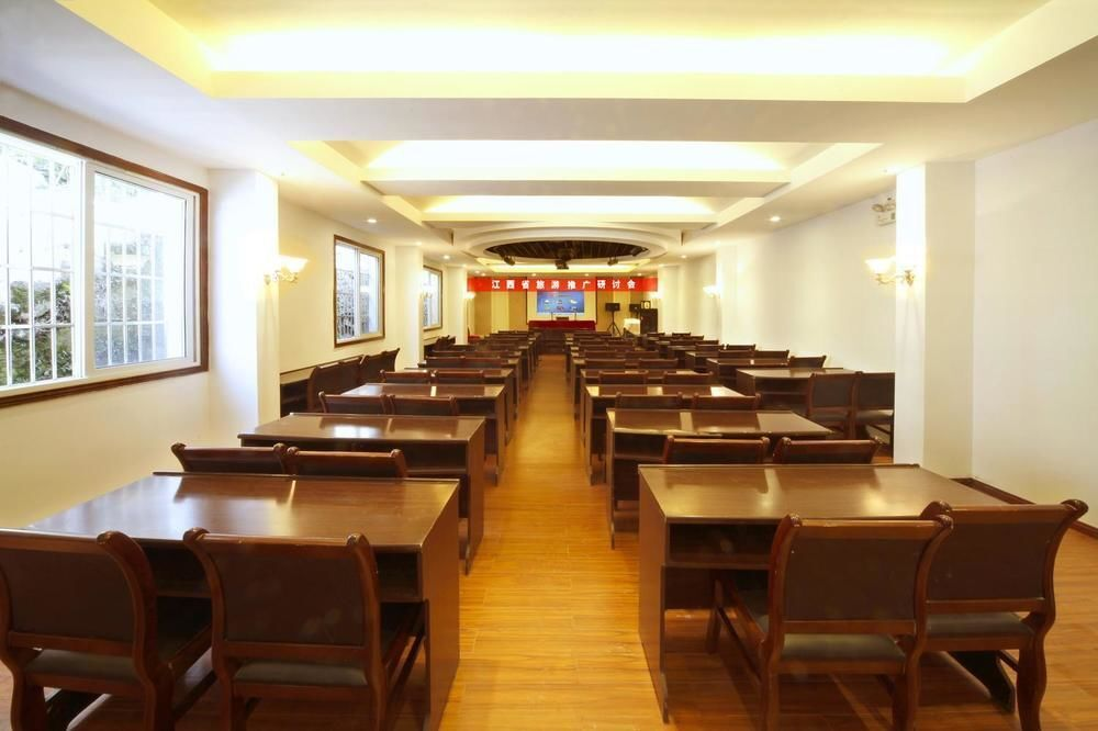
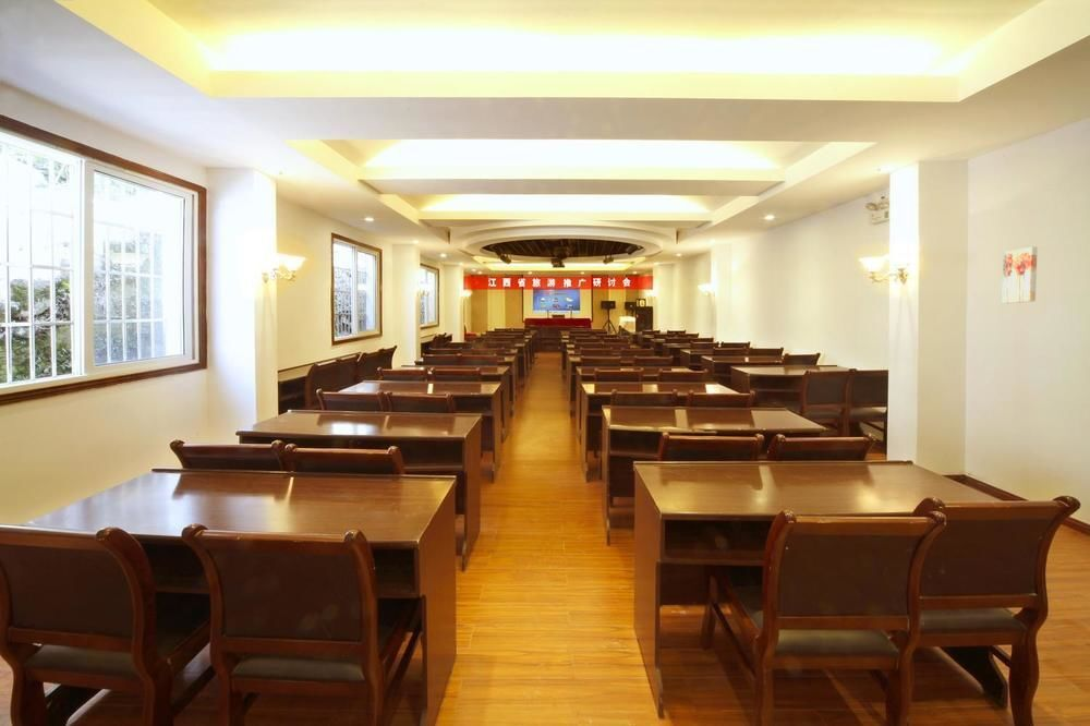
+ wall art [1001,246,1039,304]
